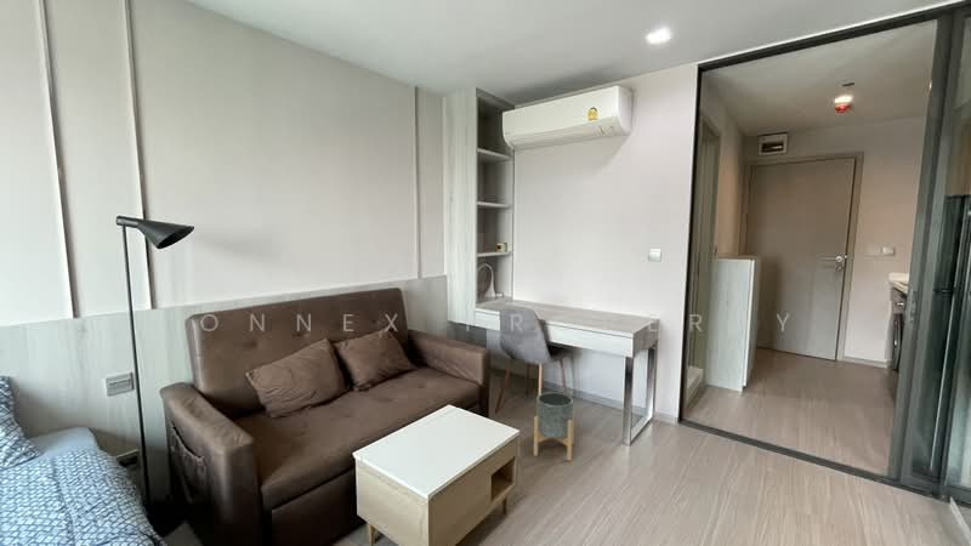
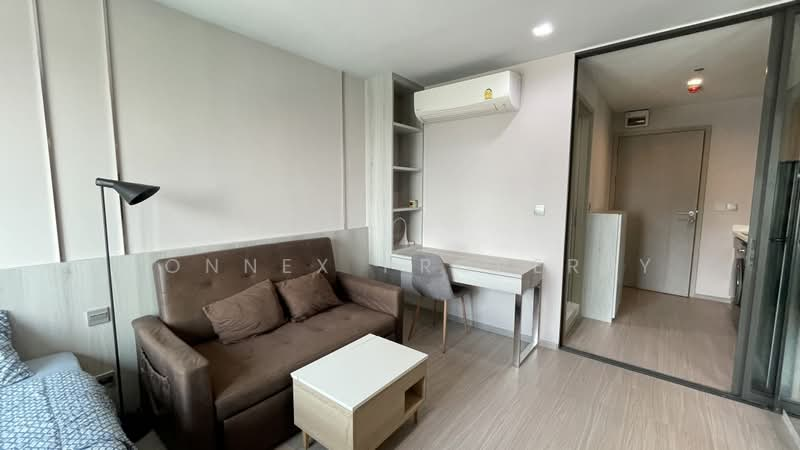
- planter [533,391,575,462]
